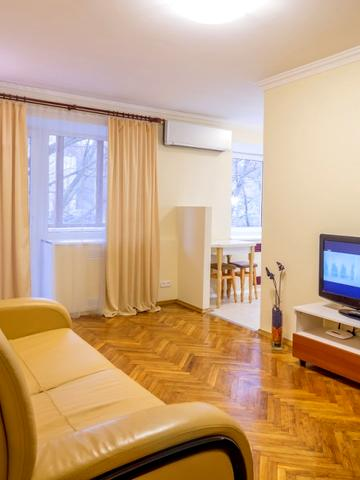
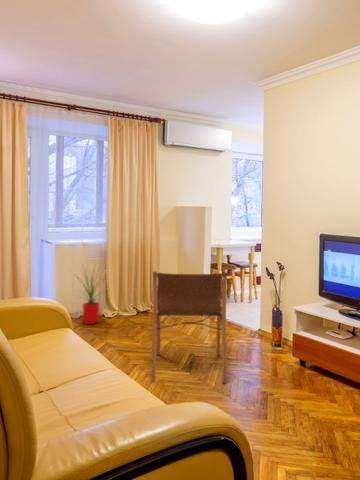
+ armchair [150,271,228,384]
+ house plant [68,260,111,325]
